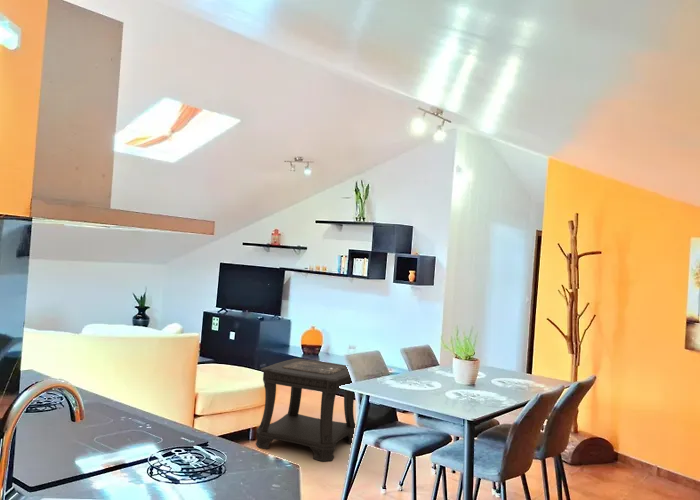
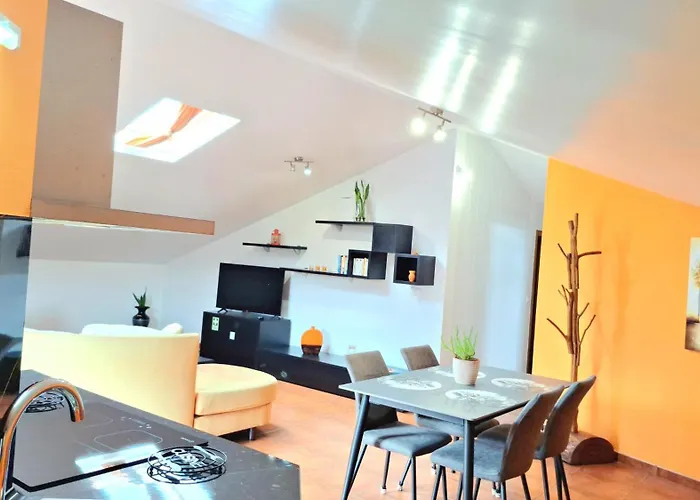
- side table [255,357,356,462]
